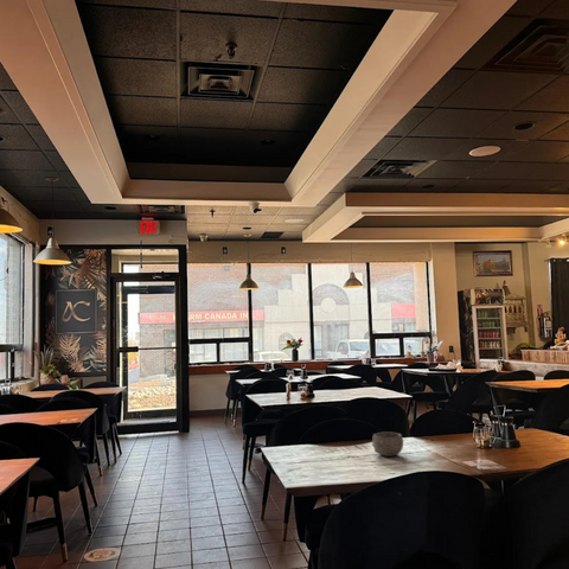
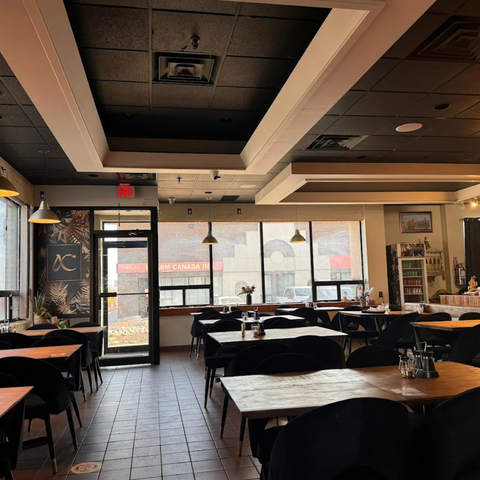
- bowl [371,430,404,458]
